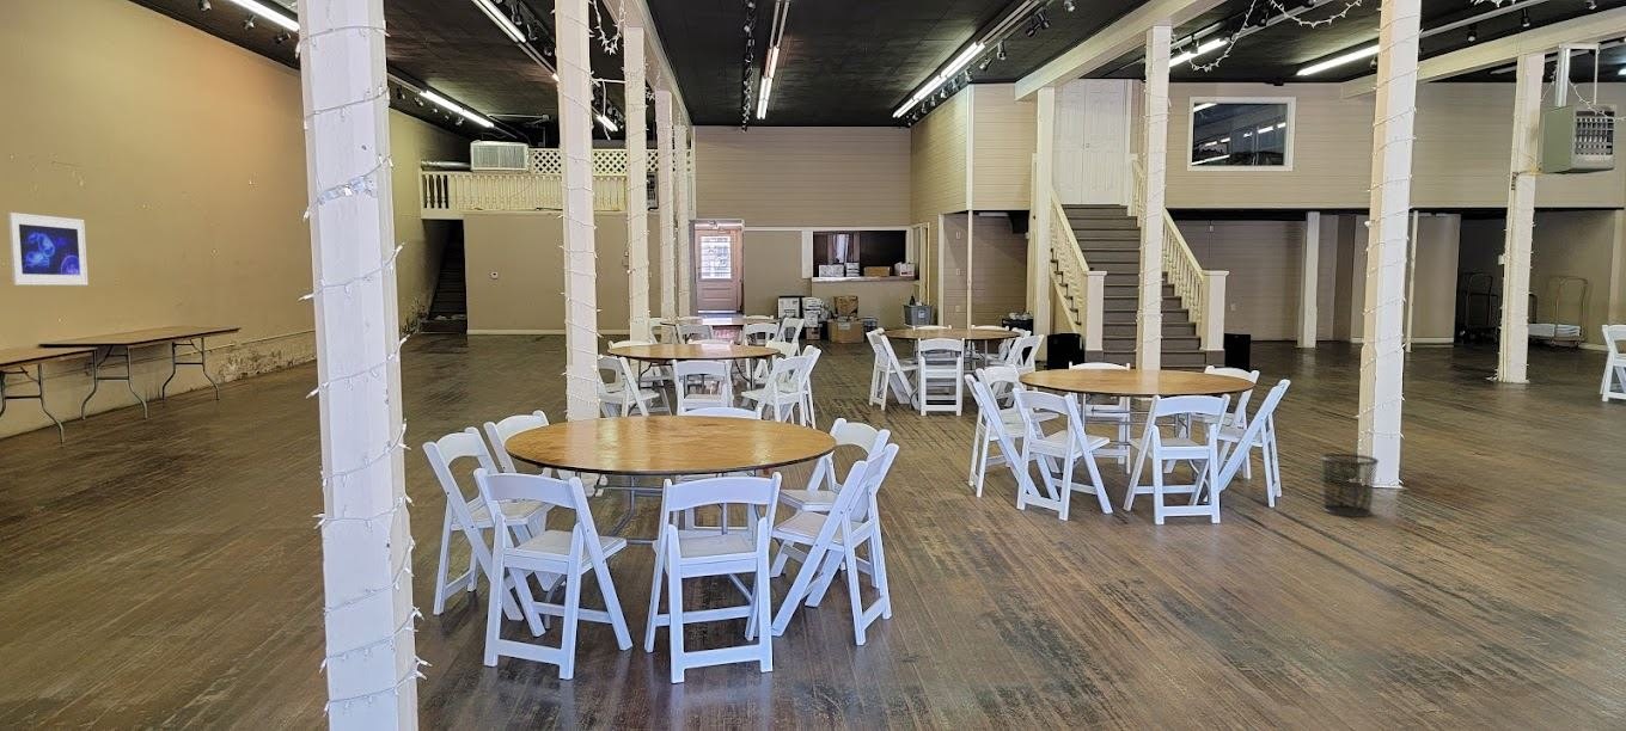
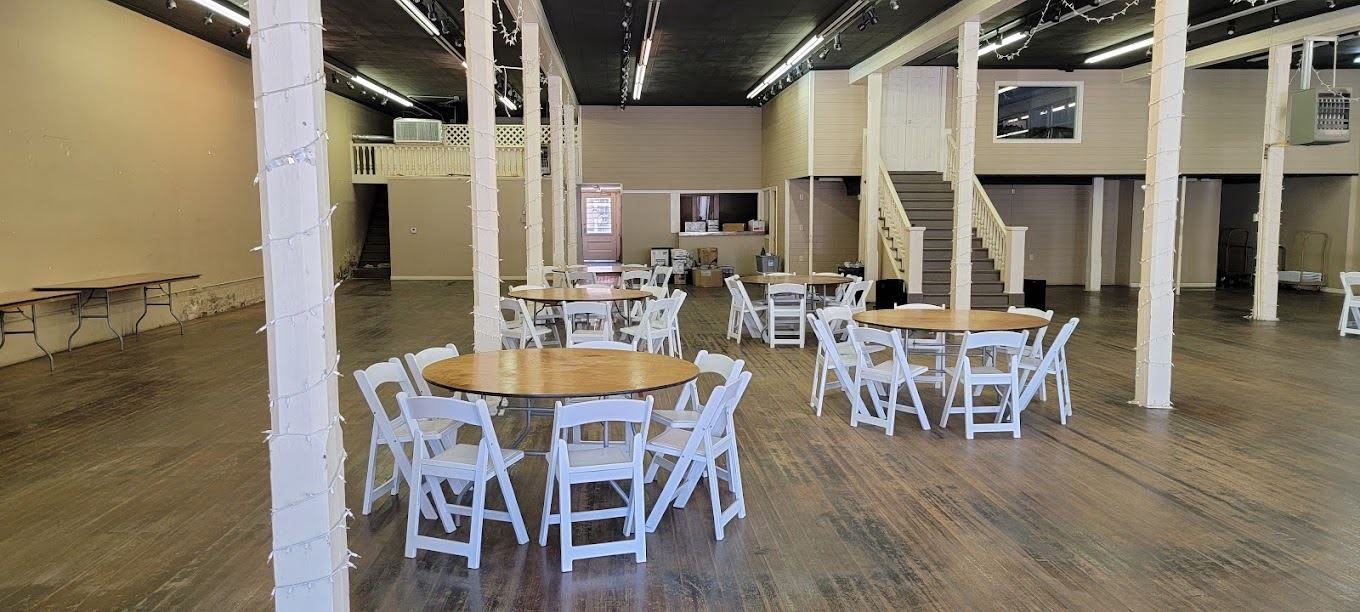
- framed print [7,211,90,287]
- waste bin [1319,453,1380,517]
